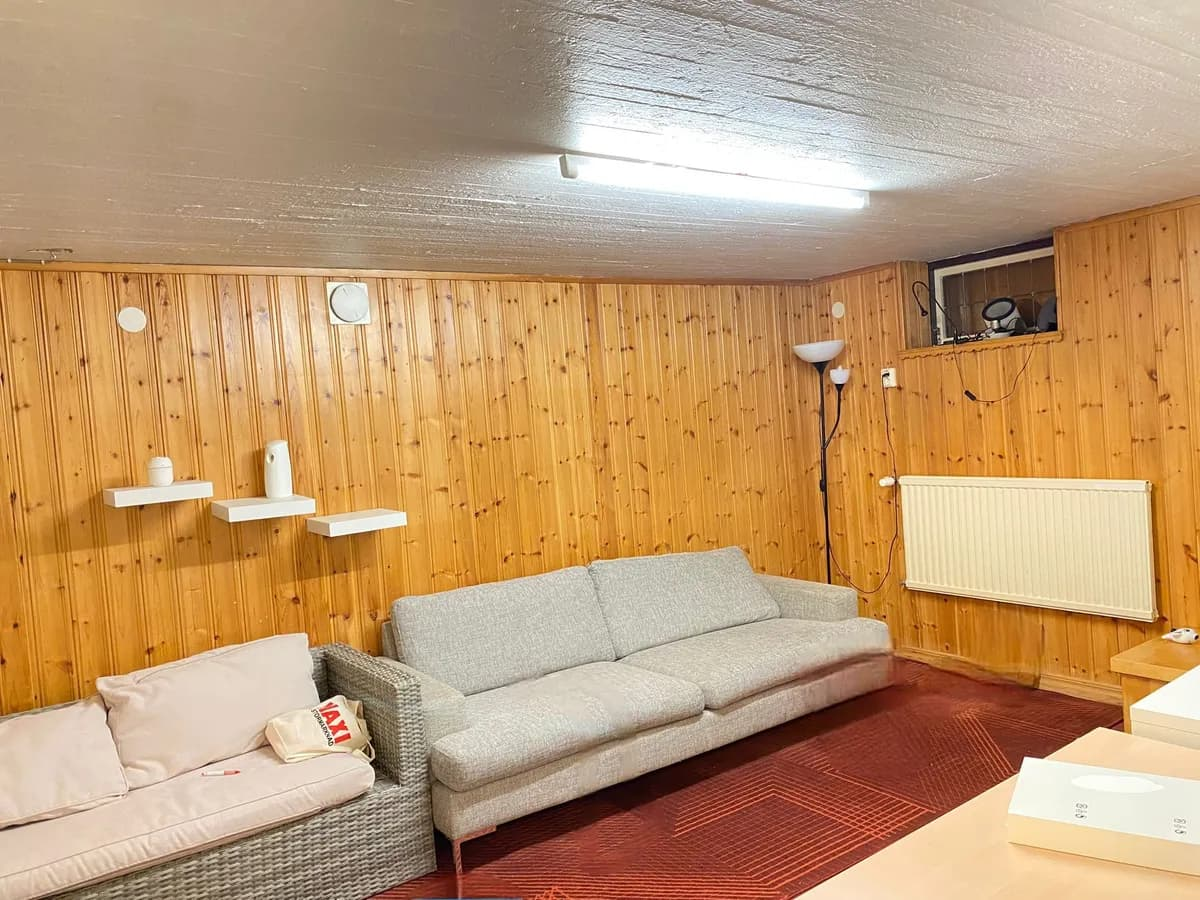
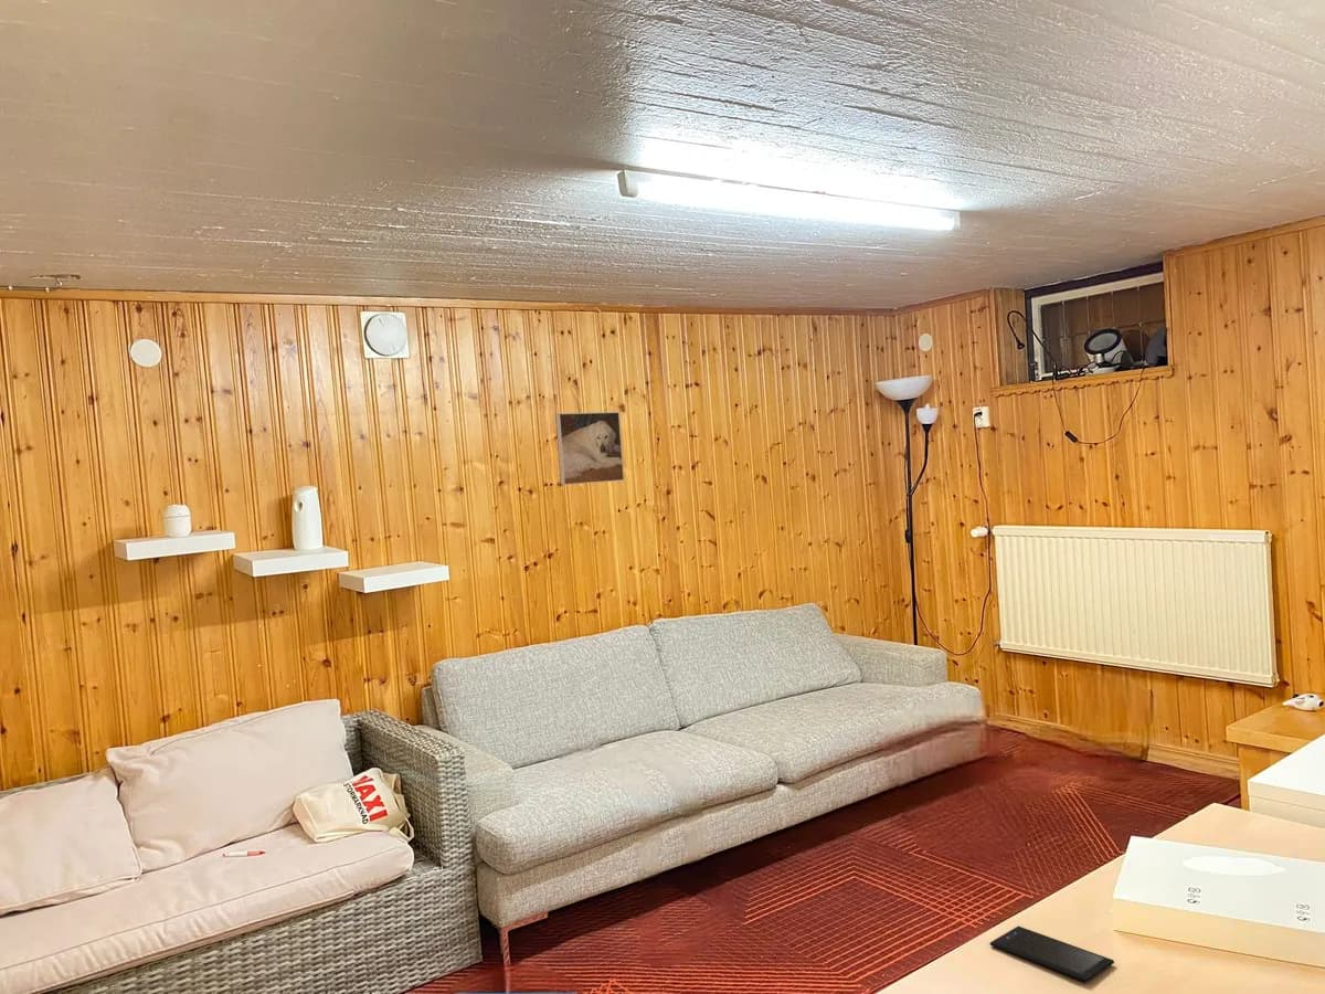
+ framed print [554,411,625,486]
+ smartphone [989,924,1115,983]
